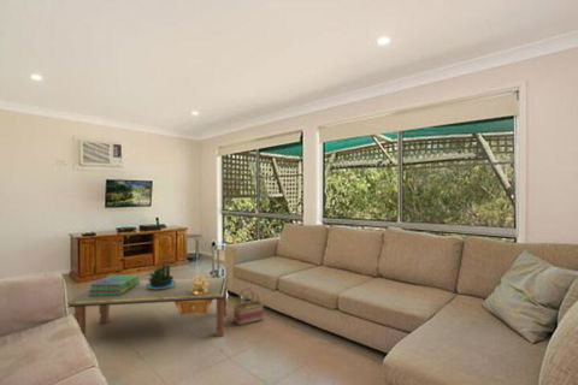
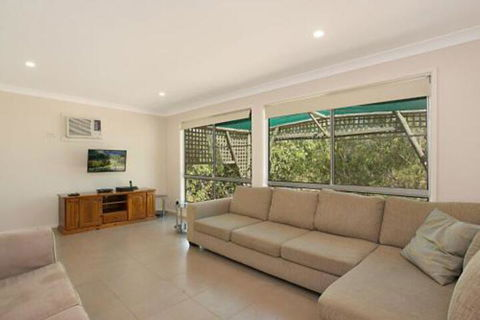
- basket [232,288,265,327]
- potted plant [144,263,176,290]
- coffee table [66,277,229,338]
- stack of books [89,273,141,296]
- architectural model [190,274,211,295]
